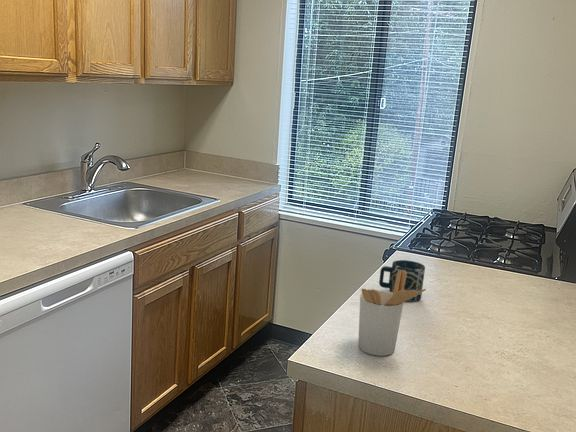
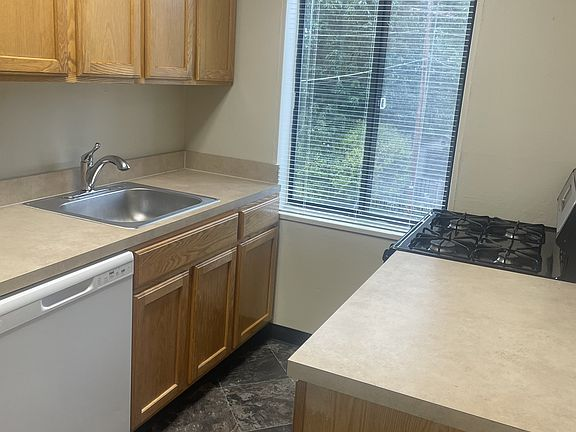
- utensil holder [357,270,427,357]
- cup [378,259,426,302]
